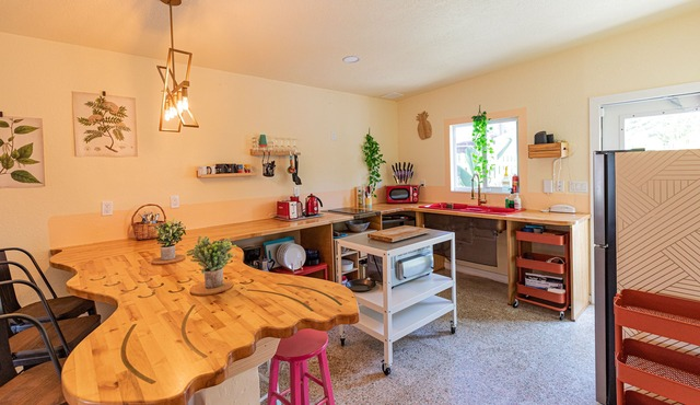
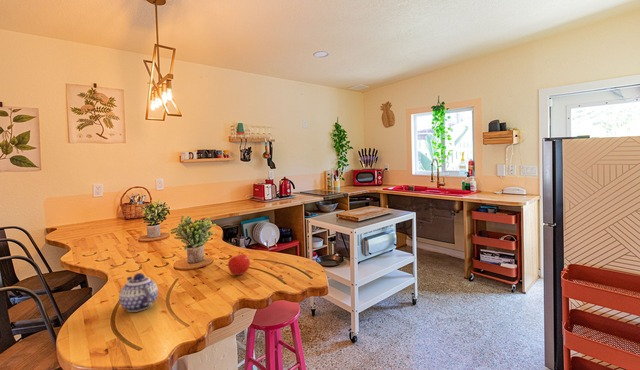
+ teapot [118,272,159,313]
+ fruit [227,251,251,276]
